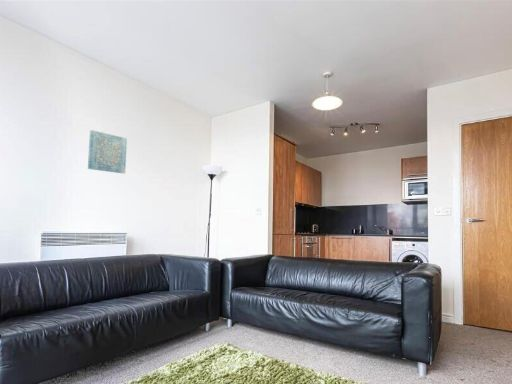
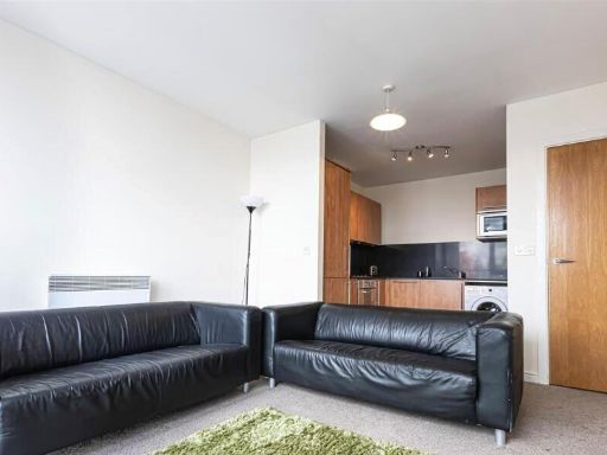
- wall art [87,129,128,174]
